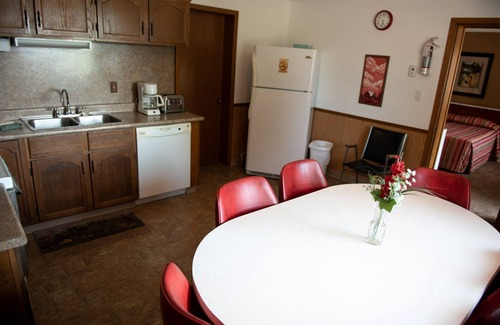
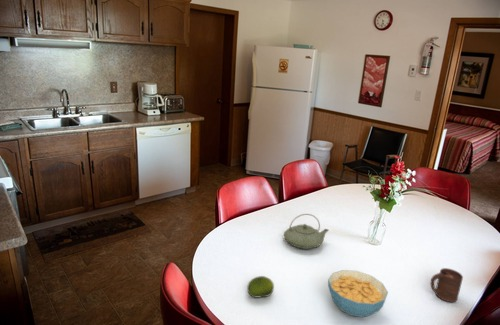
+ cup [430,267,464,303]
+ cereal bowl [327,269,389,318]
+ teapot [283,213,330,250]
+ fruit [246,275,275,298]
